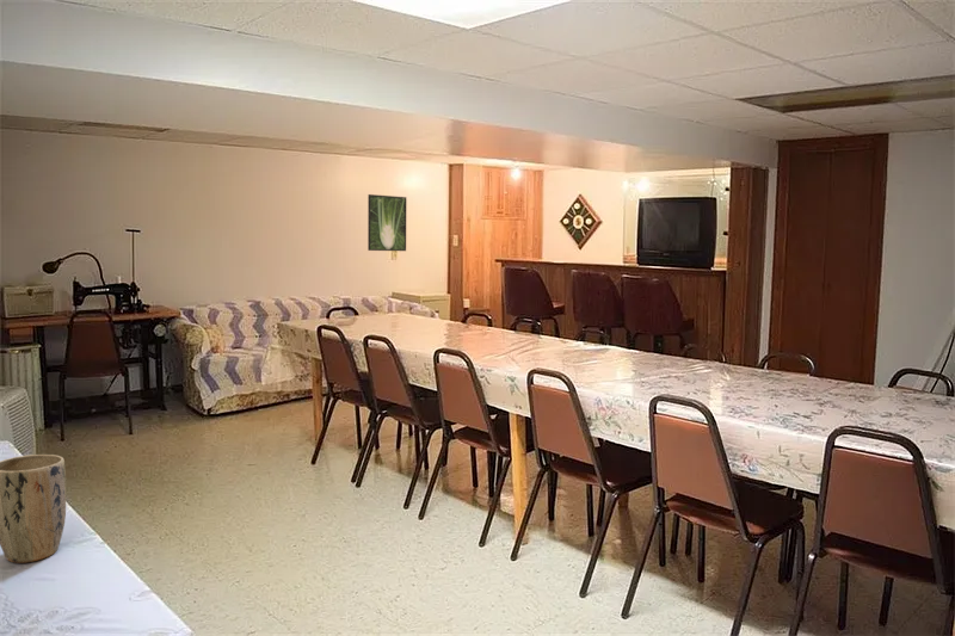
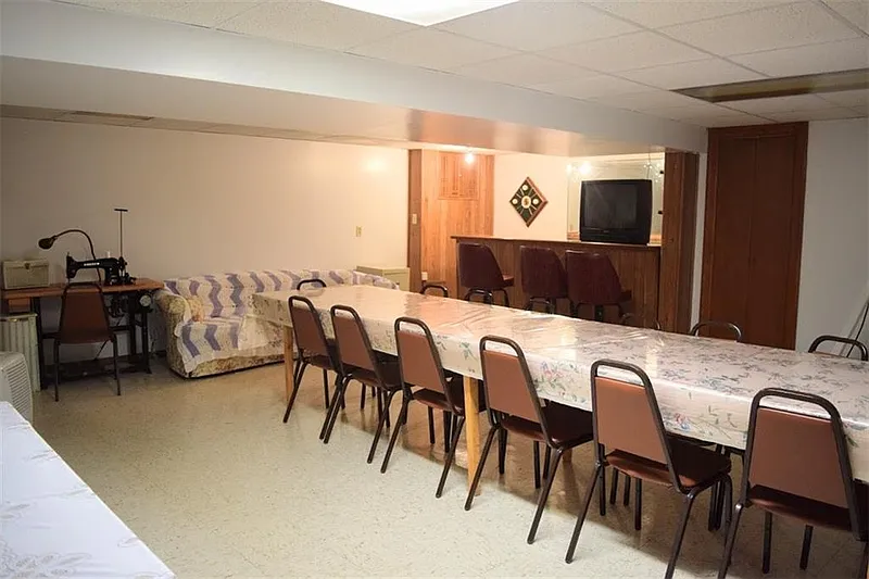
- plant pot [0,453,67,563]
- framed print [366,193,407,252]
